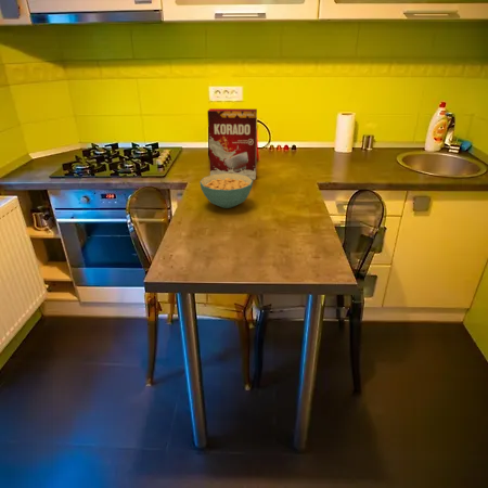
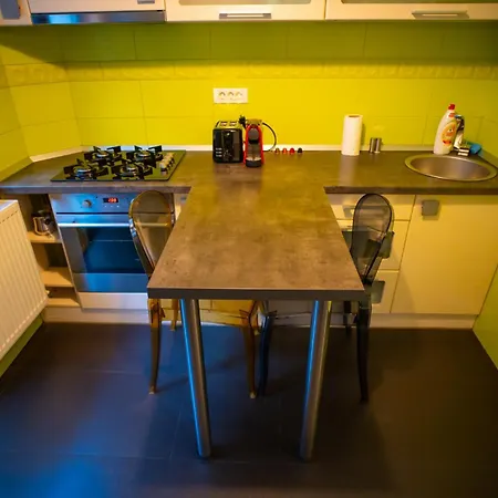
- cereal box [207,107,258,181]
- cereal bowl [198,174,254,209]
